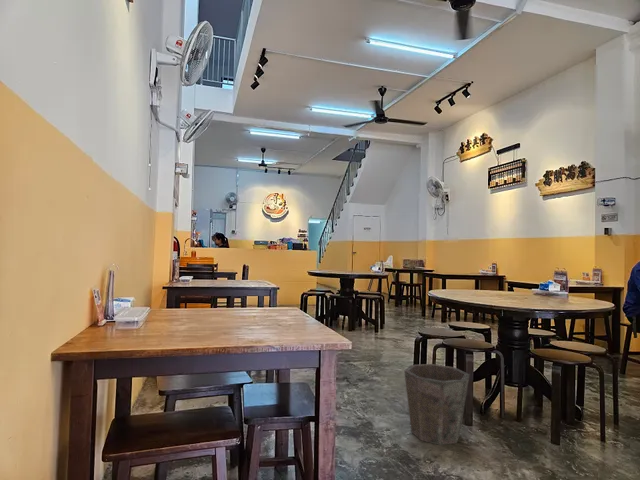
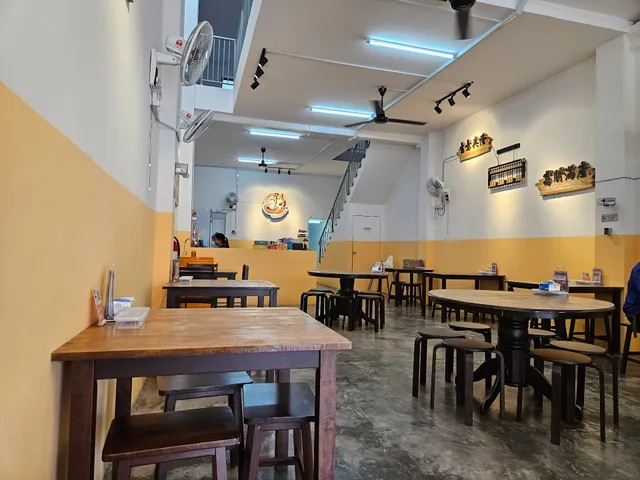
- waste bin [403,363,471,446]
